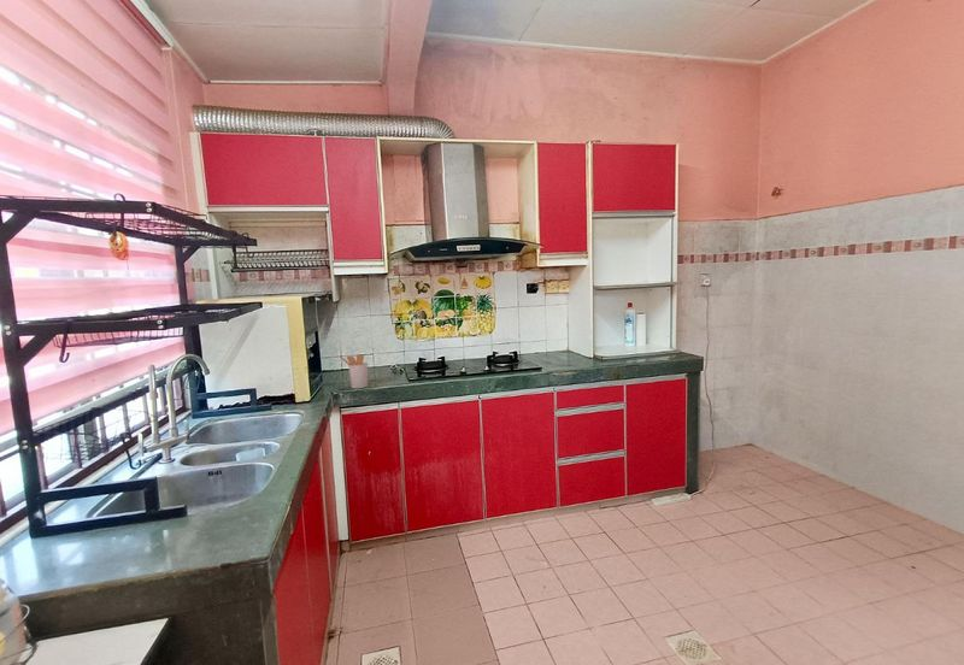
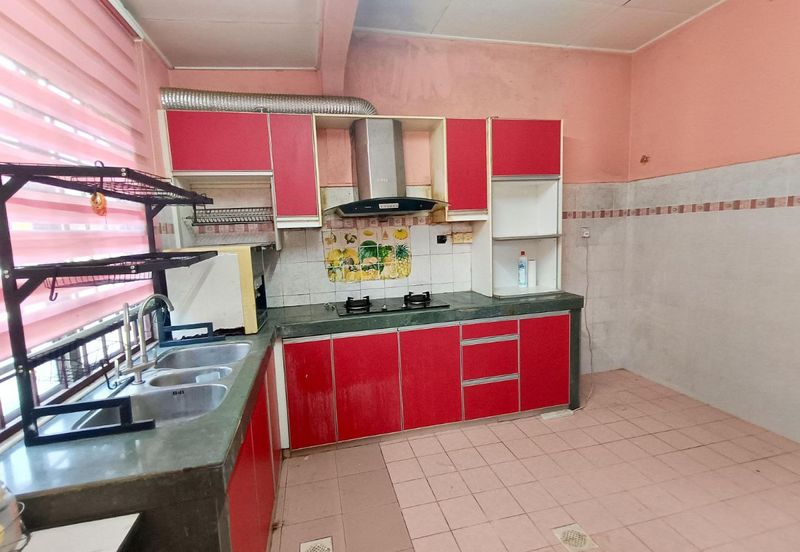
- utensil holder [339,353,369,389]
